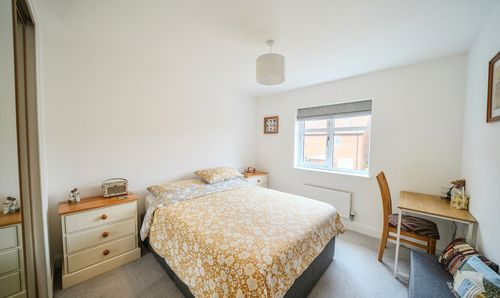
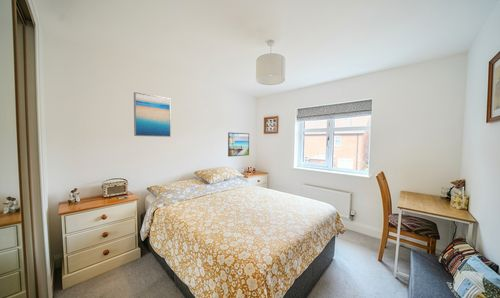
+ wall art [133,91,172,138]
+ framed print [227,132,250,158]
